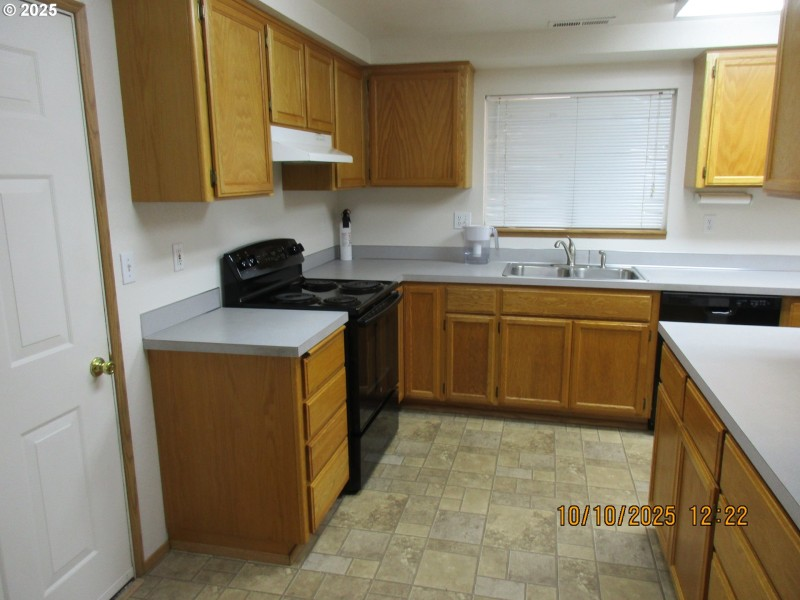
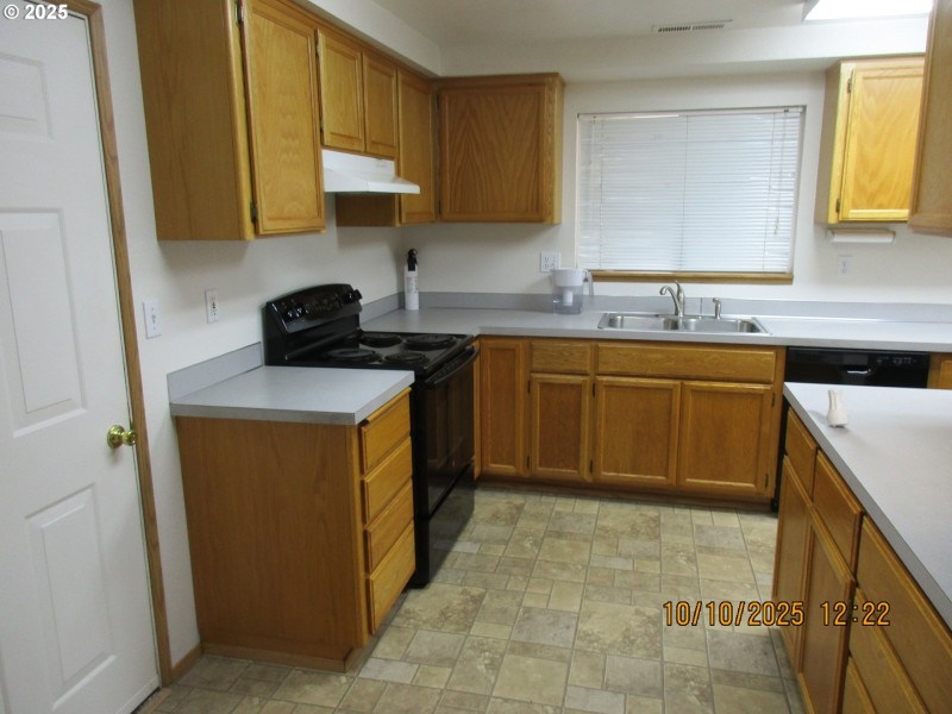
+ vase [825,388,851,428]
